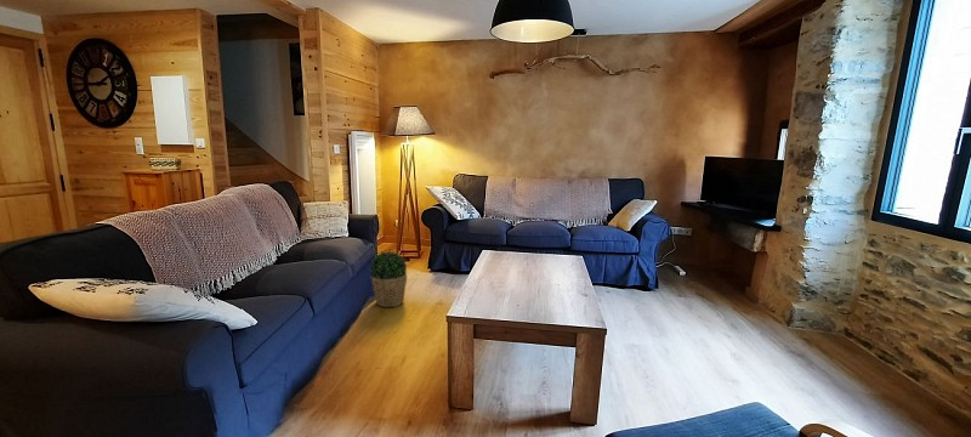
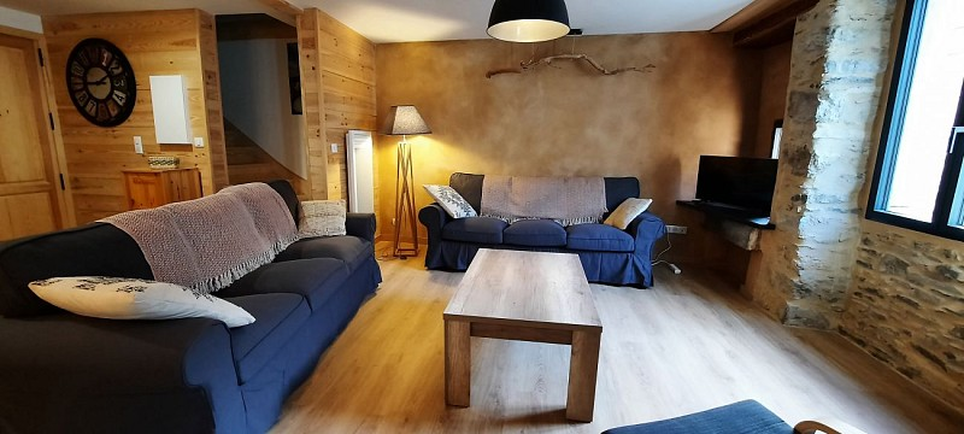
- potted plant [369,250,408,308]
